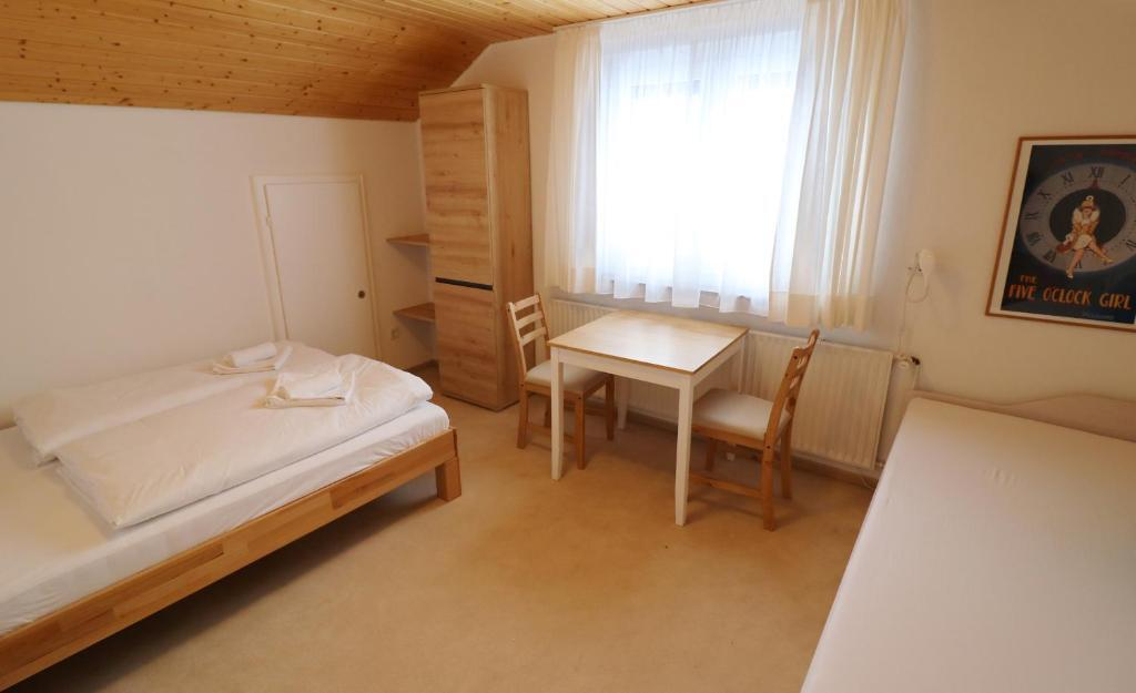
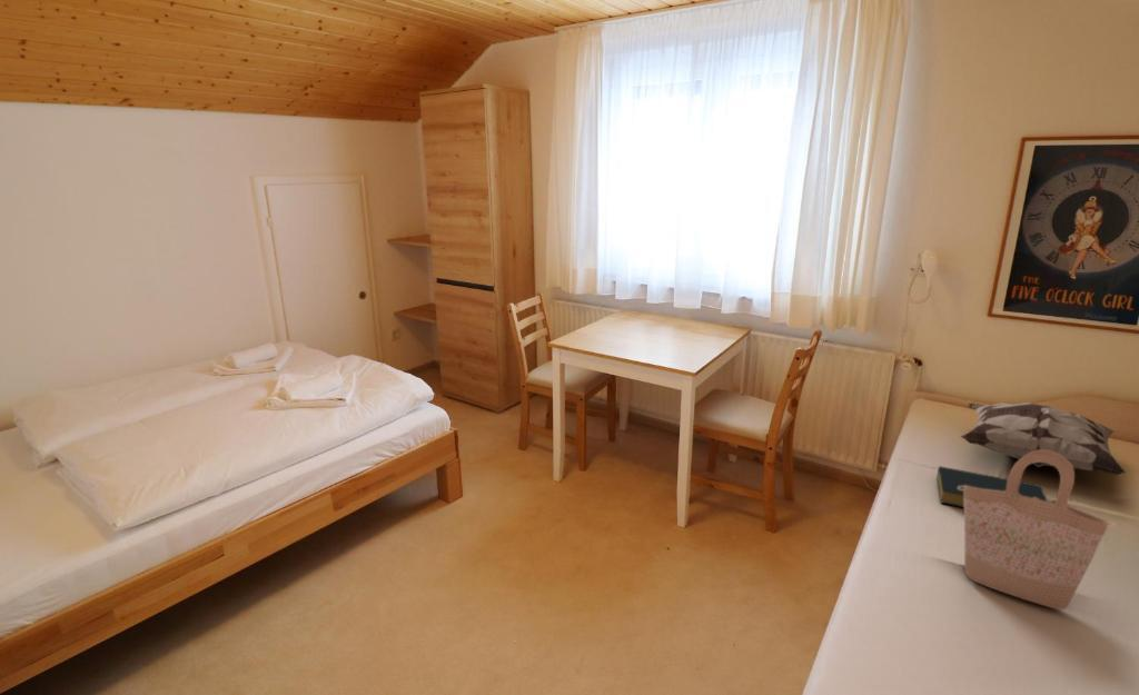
+ hardback book [935,465,1049,509]
+ shopping bag [958,450,1117,610]
+ decorative pillow [960,401,1127,476]
